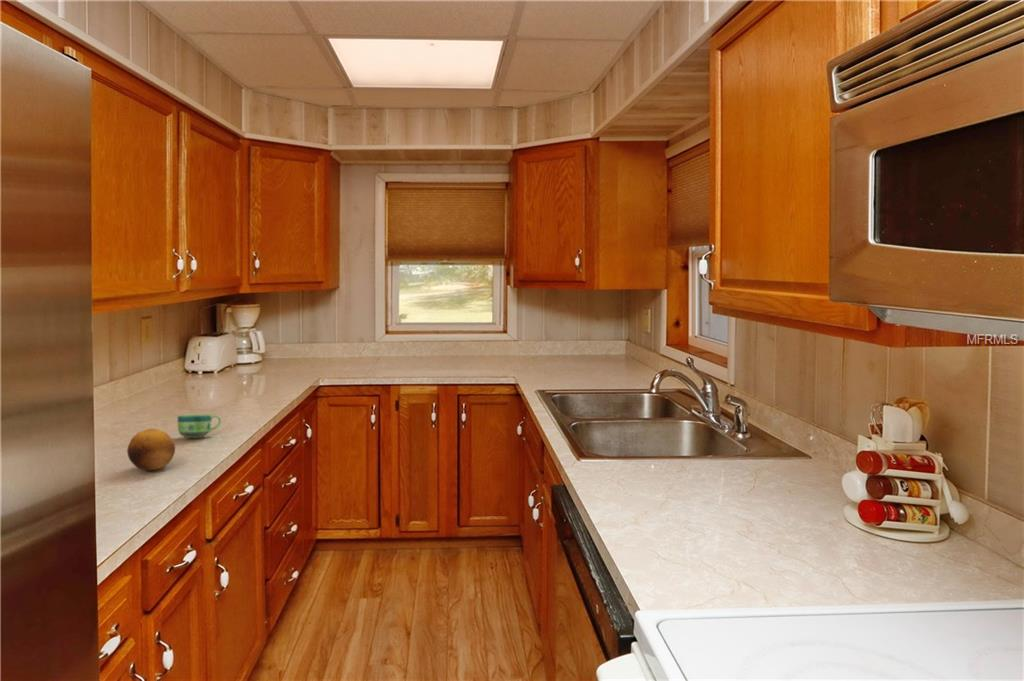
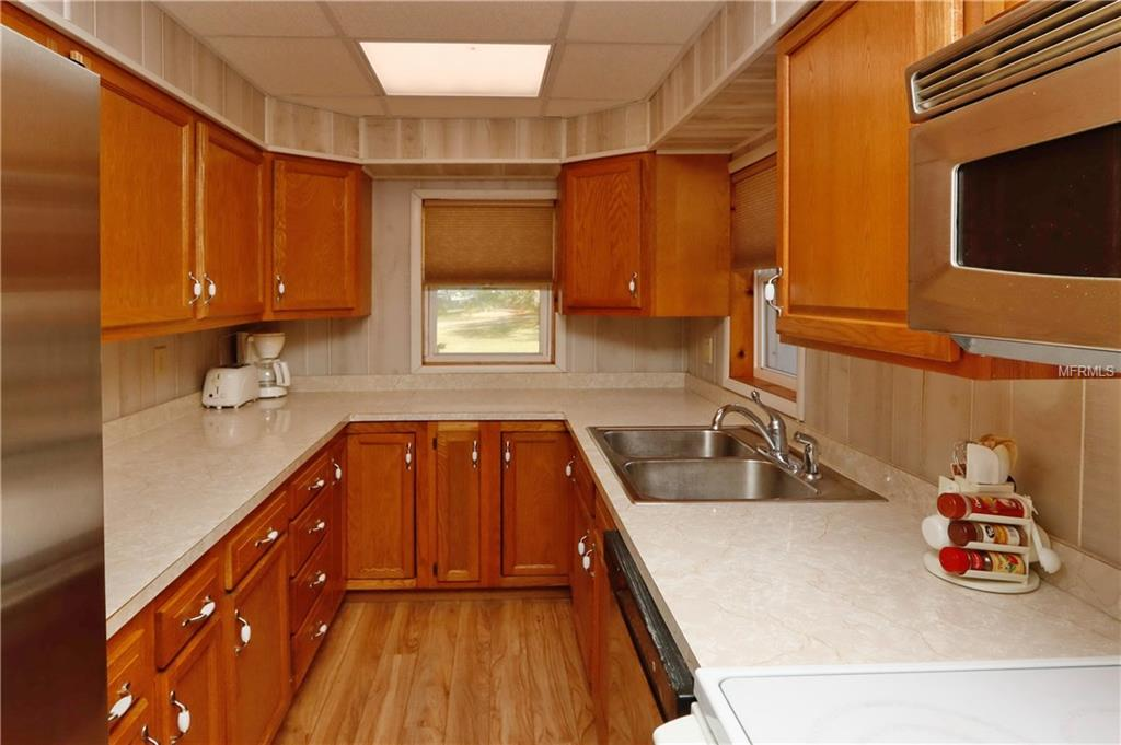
- fruit [126,428,176,471]
- cup [177,413,222,439]
